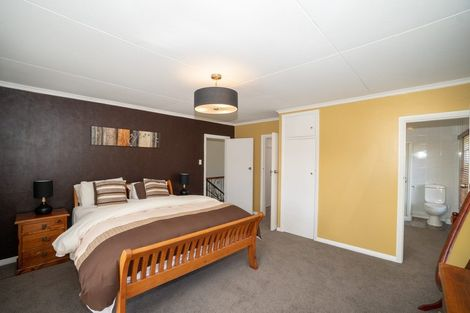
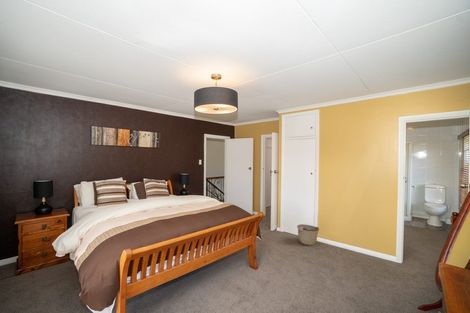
+ basket [296,223,320,246]
